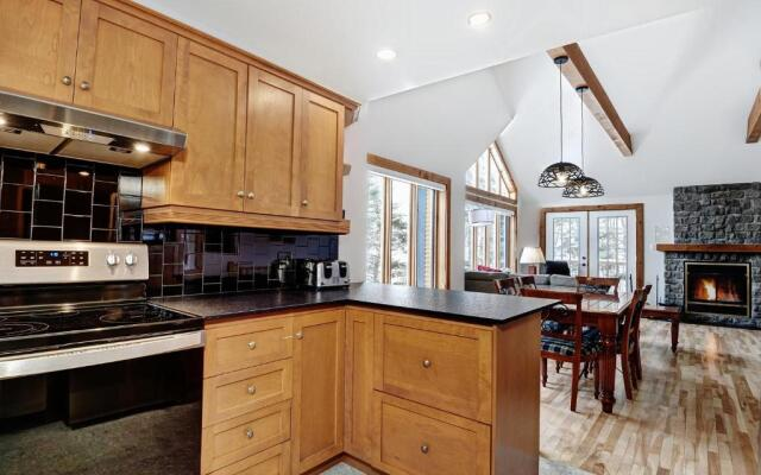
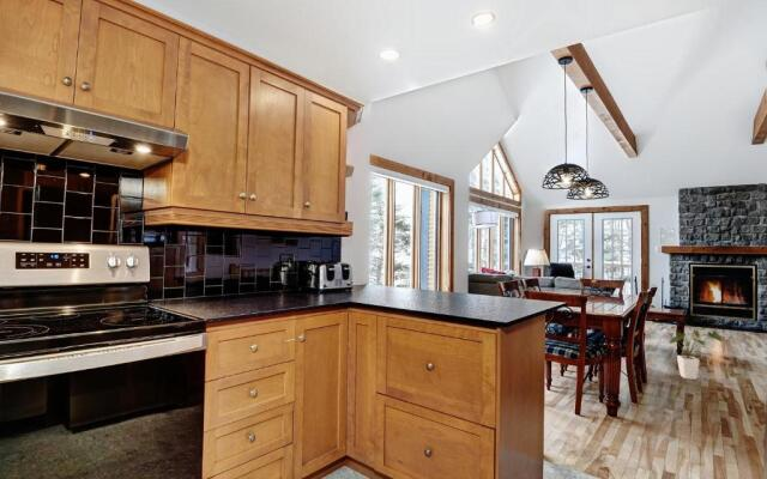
+ house plant [659,326,723,381]
